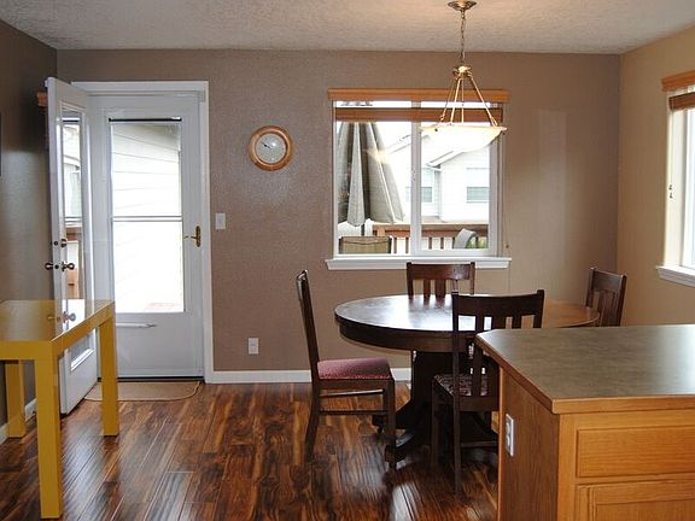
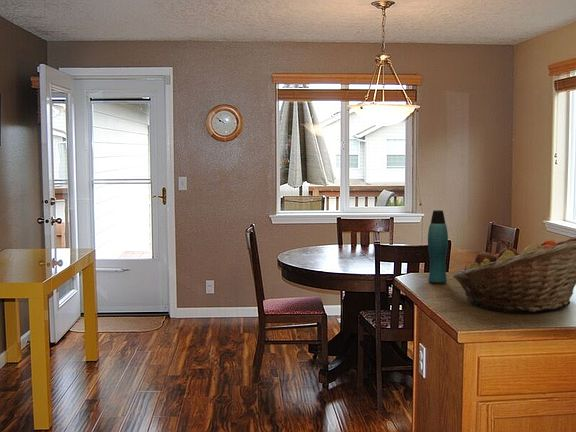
+ bottle [427,209,449,284]
+ fruit basket [453,236,576,313]
